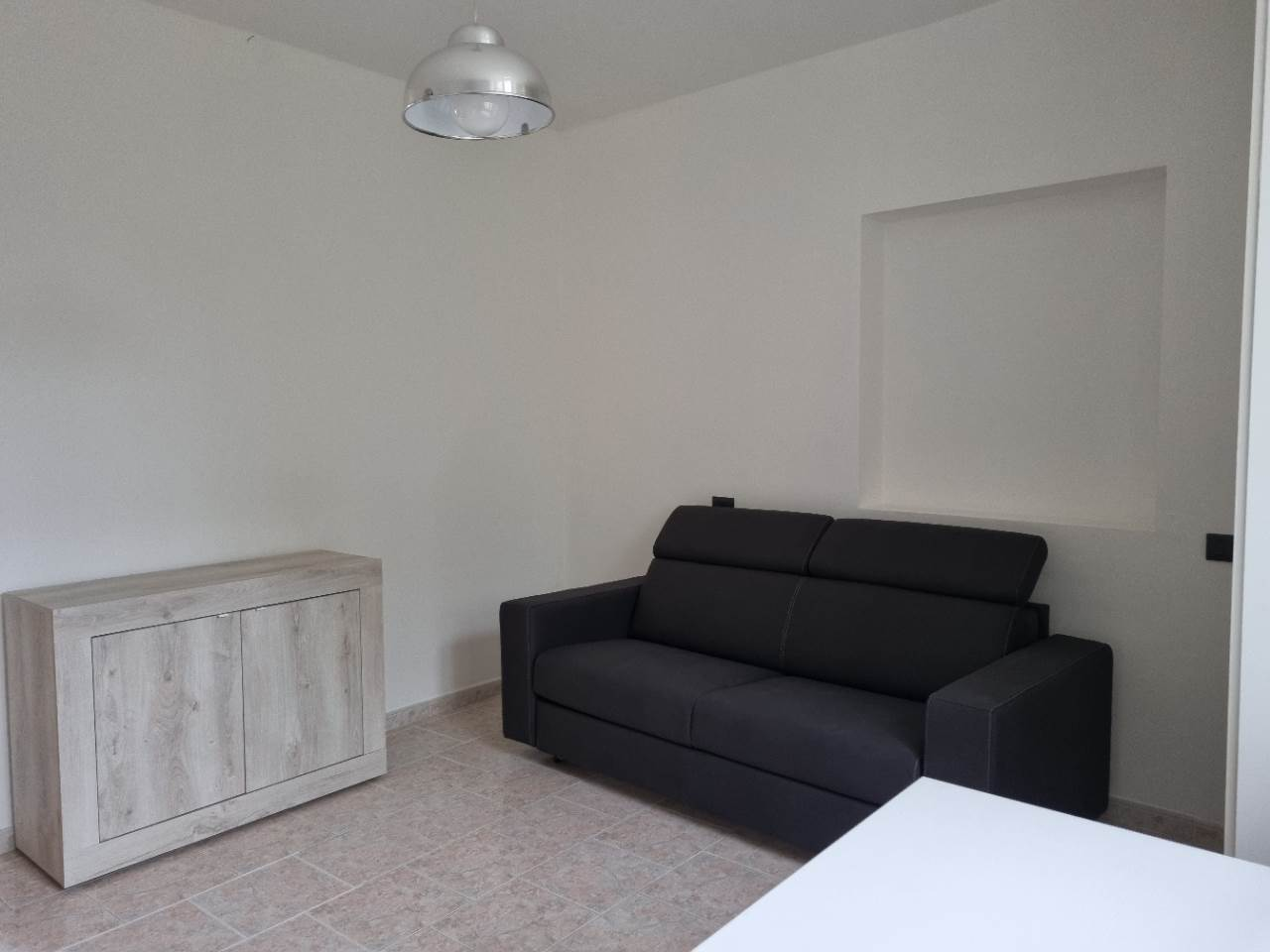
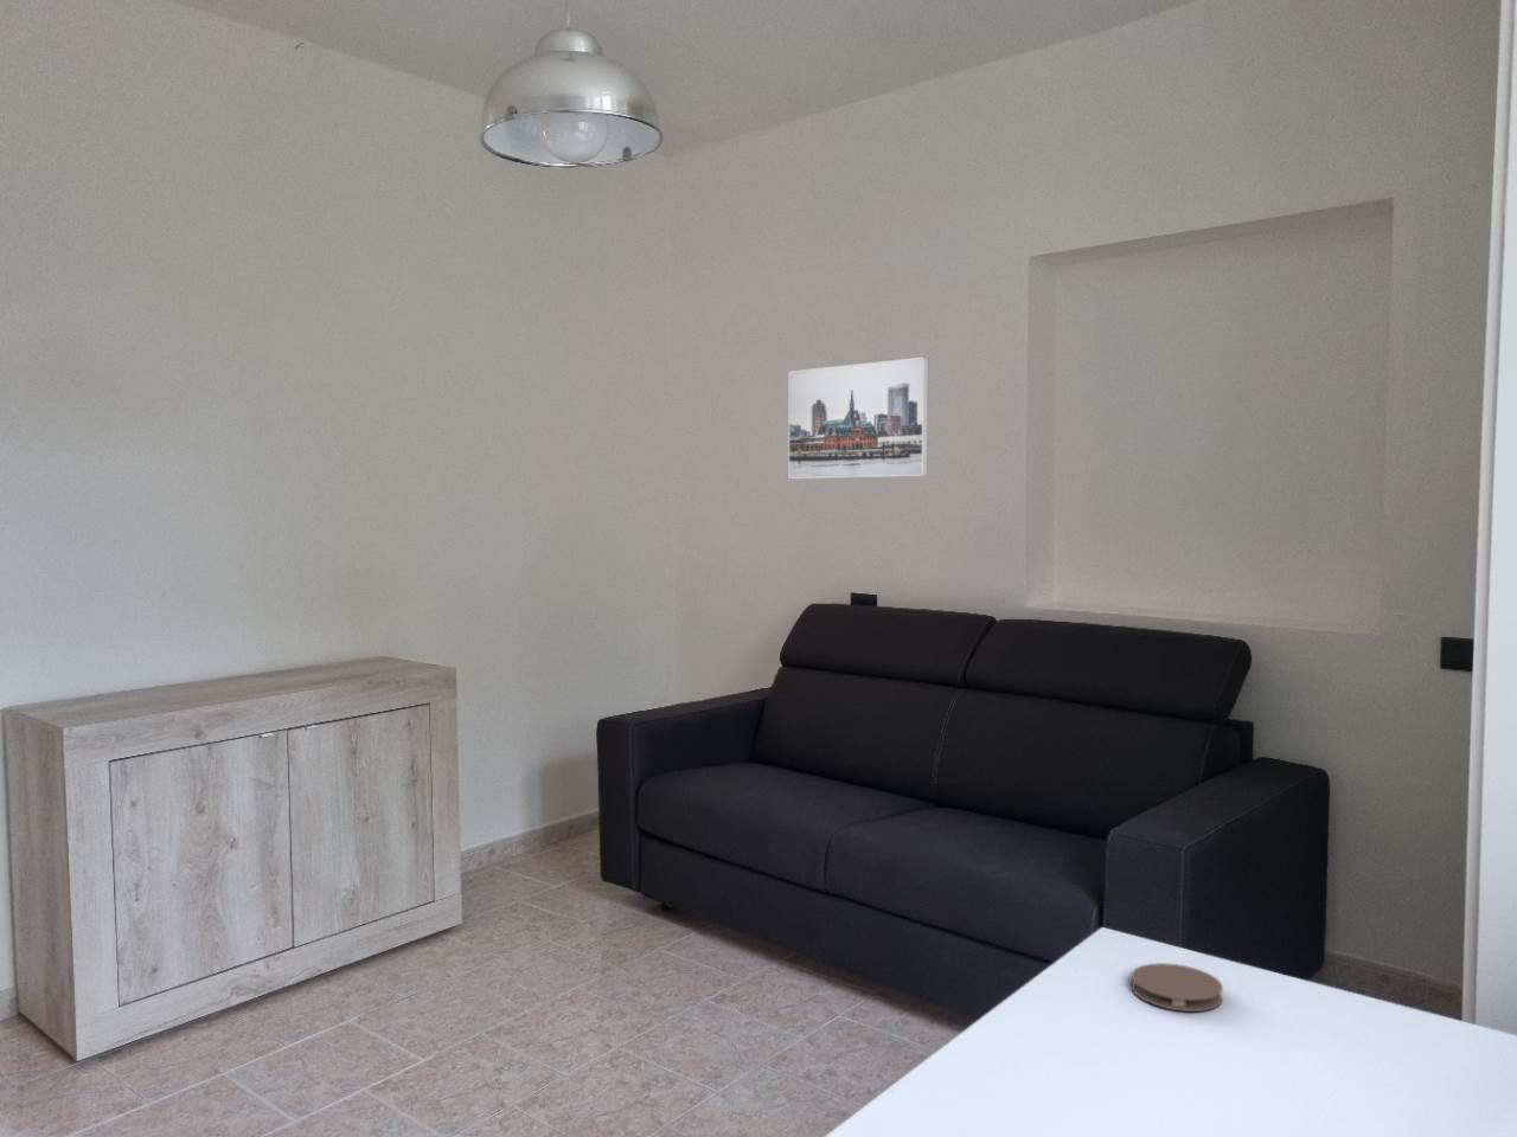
+ coaster [1131,961,1224,1013]
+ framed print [787,356,929,480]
